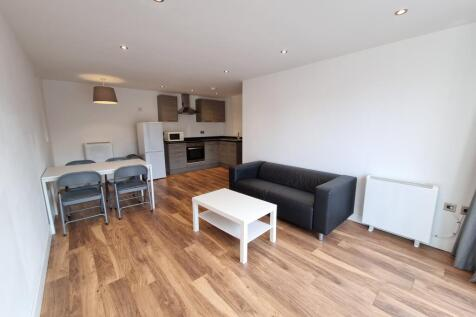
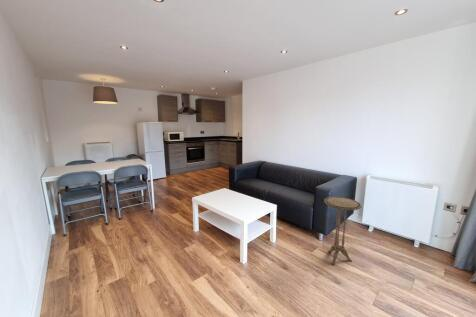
+ side table [323,196,362,266]
